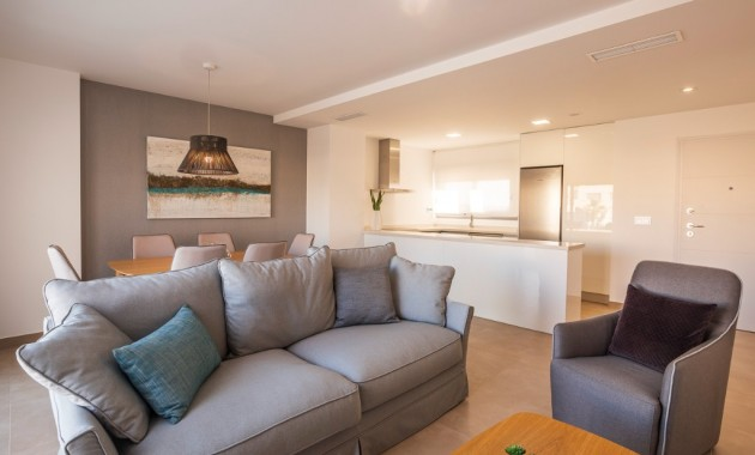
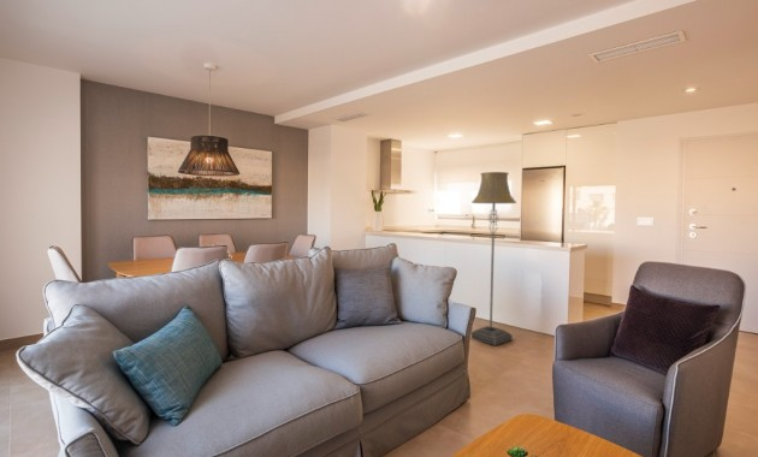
+ floor lamp [470,171,517,346]
